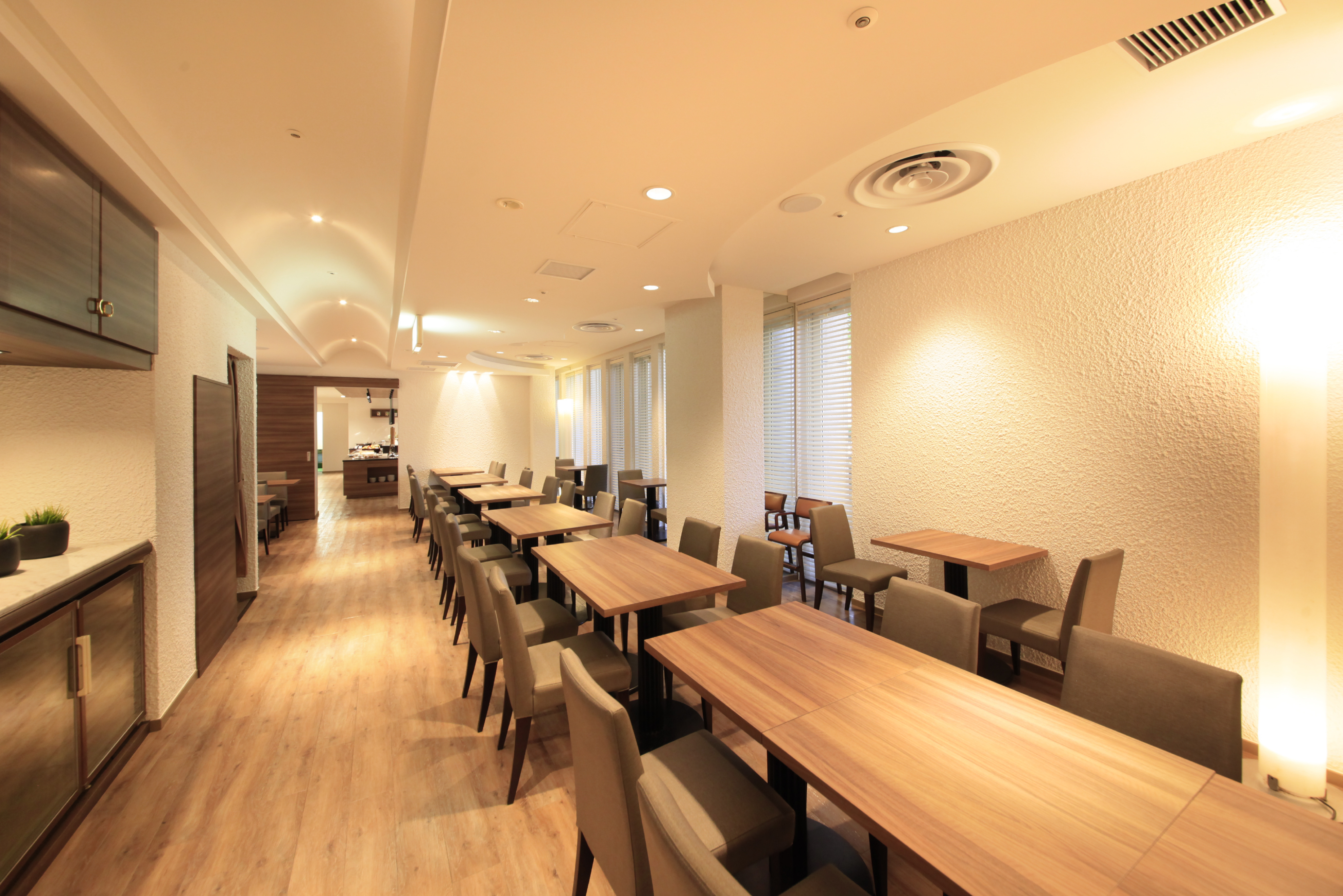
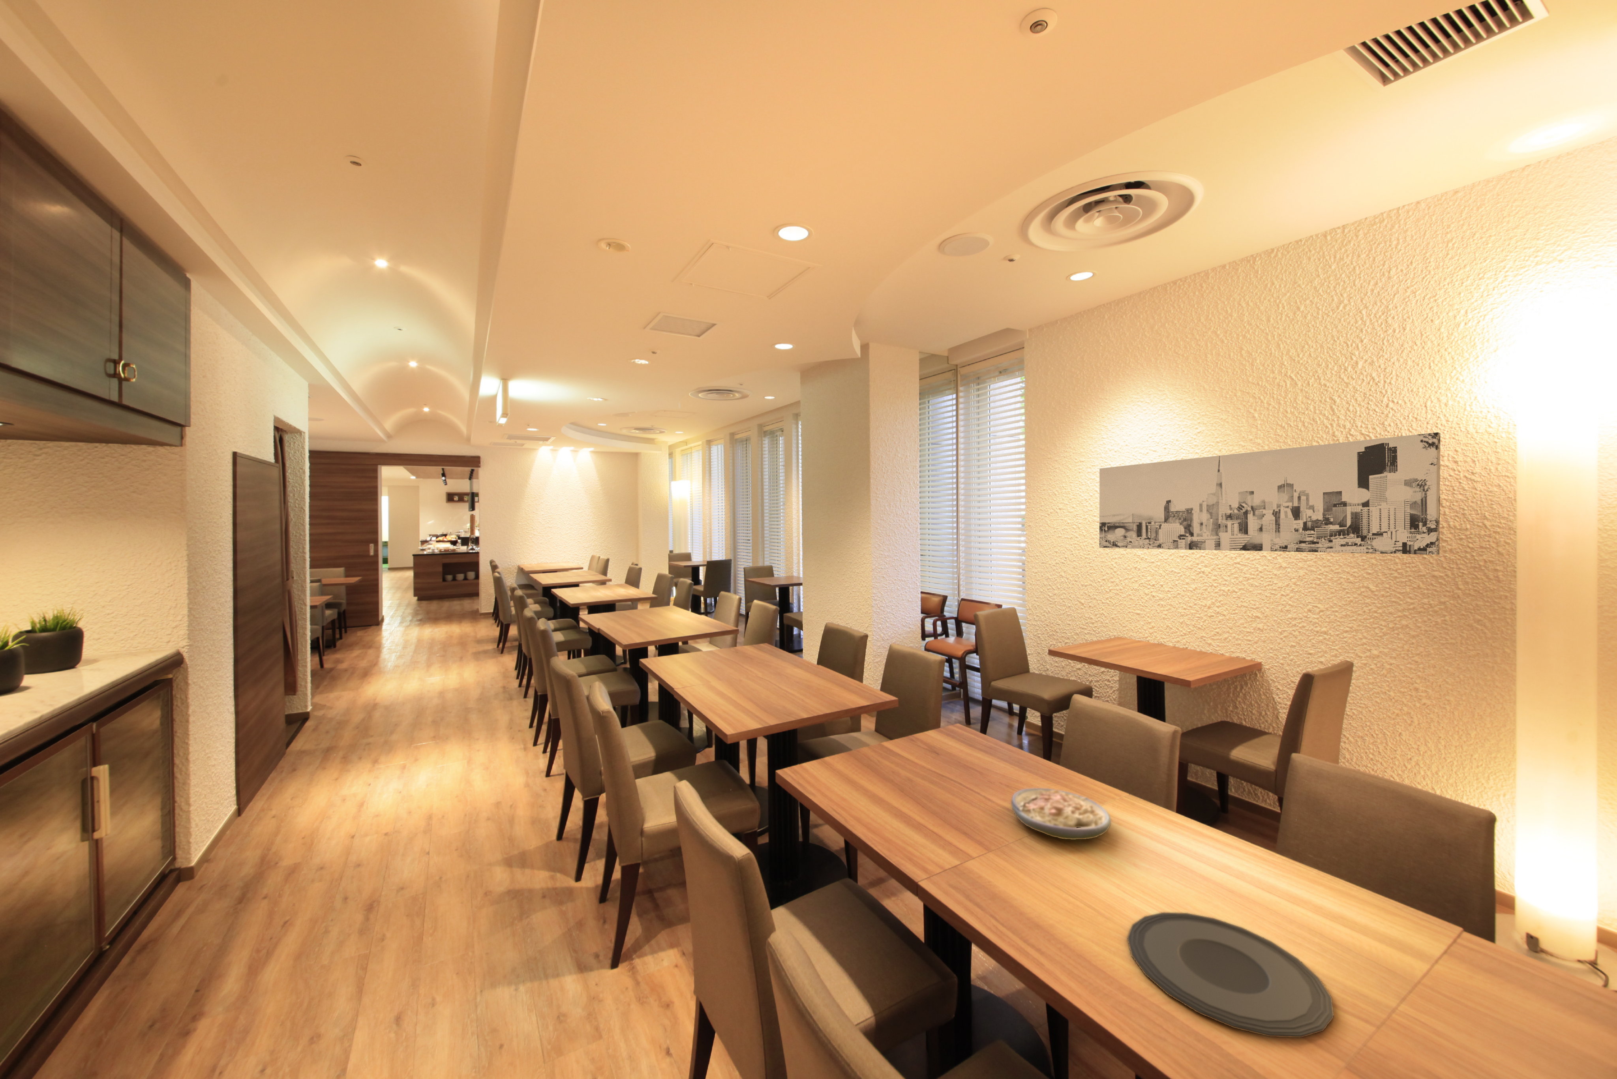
+ plate [1127,912,1334,1038]
+ soup [1010,788,1111,841]
+ wall art [1099,432,1441,555]
